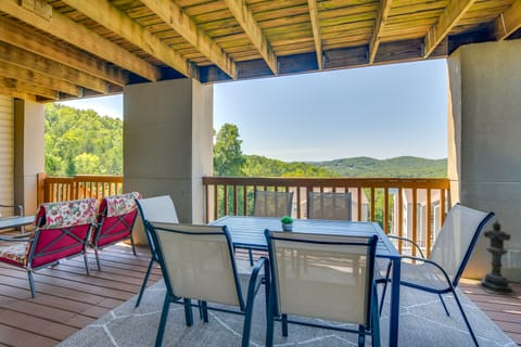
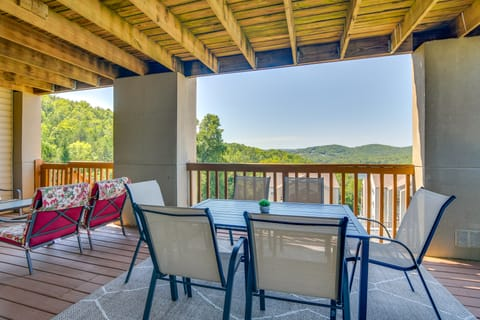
- lantern [475,219,521,296]
